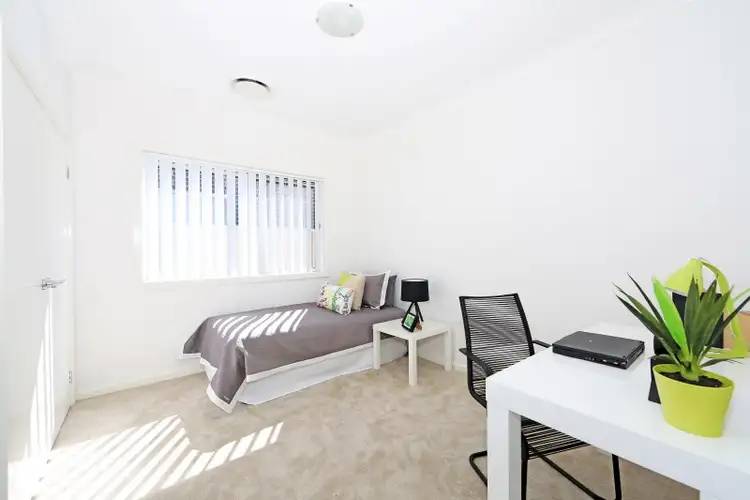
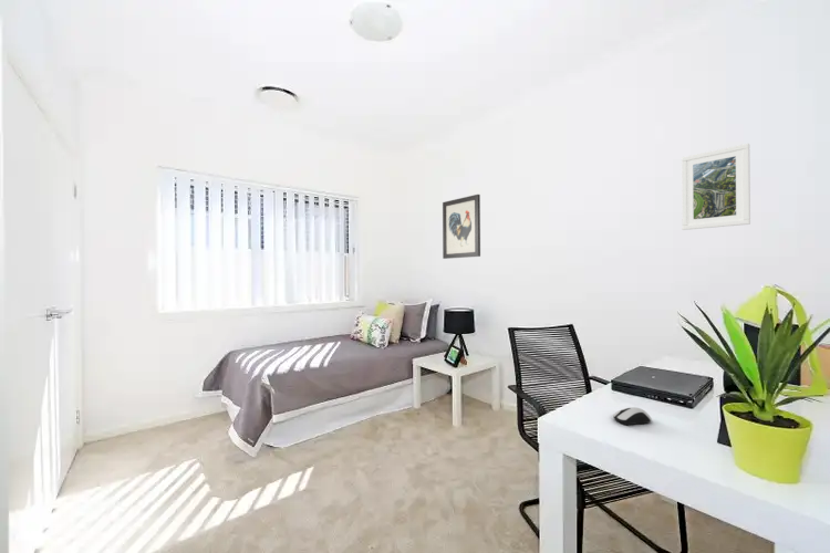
+ computer mouse [612,406,653,426]
+ wall art [442,194,481,260]
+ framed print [681,143,751,231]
